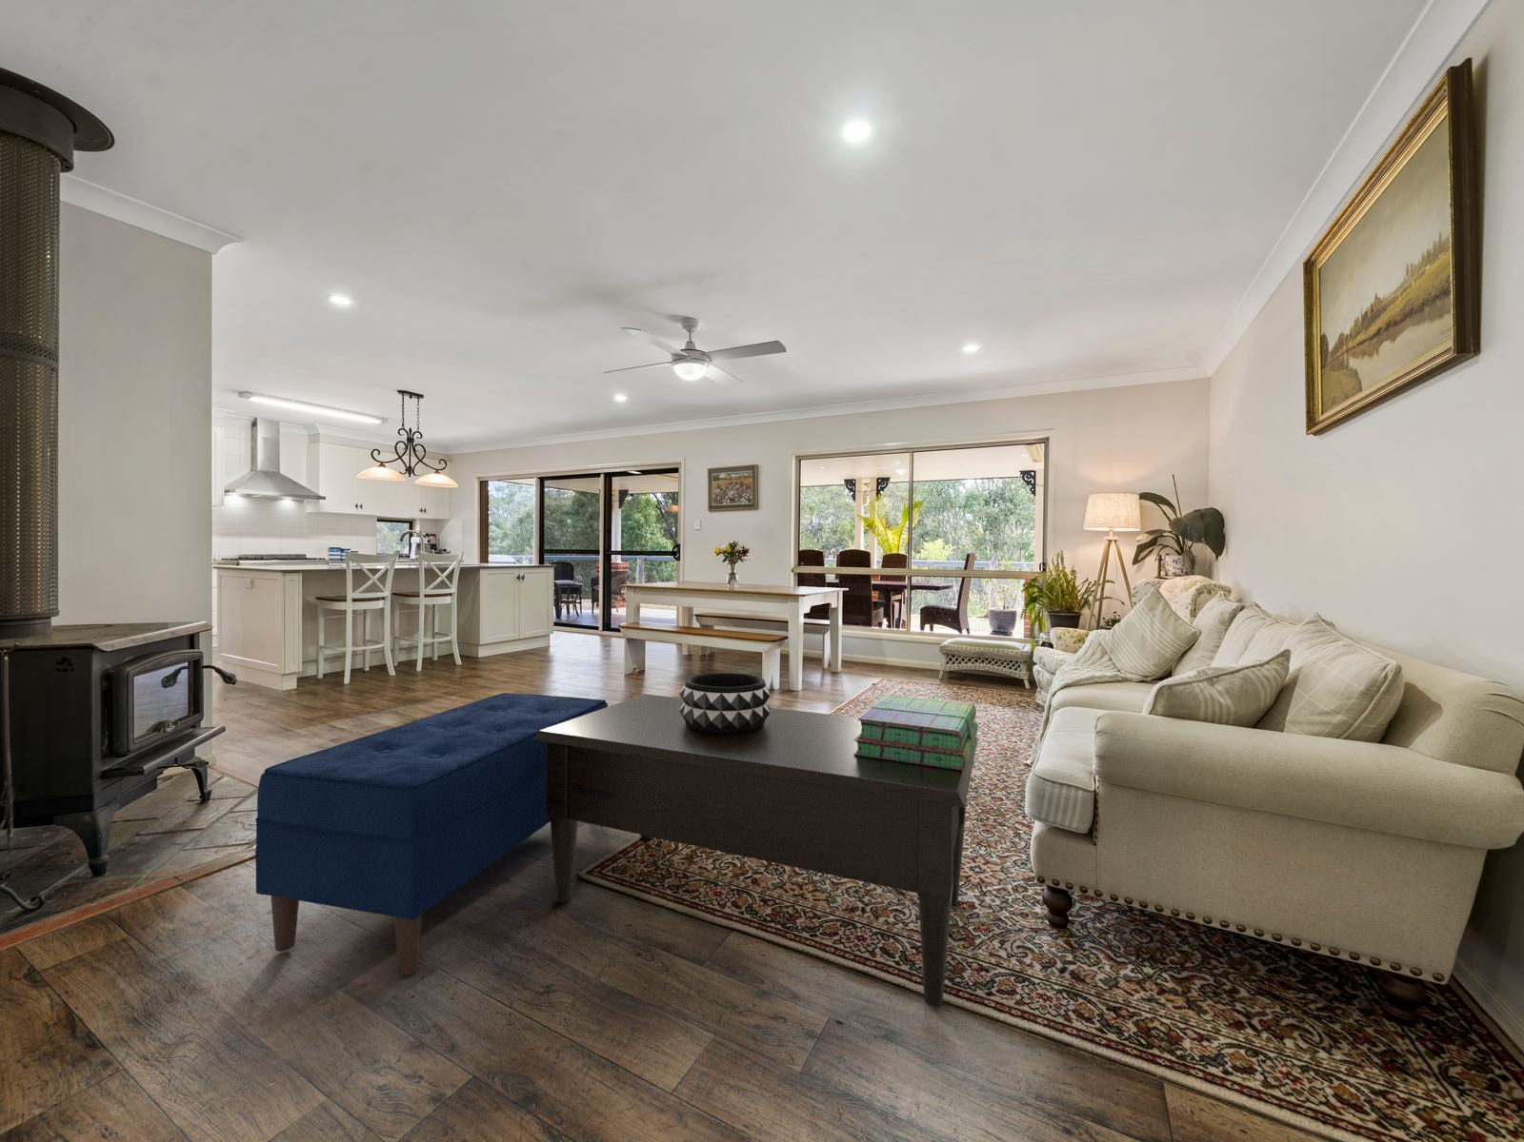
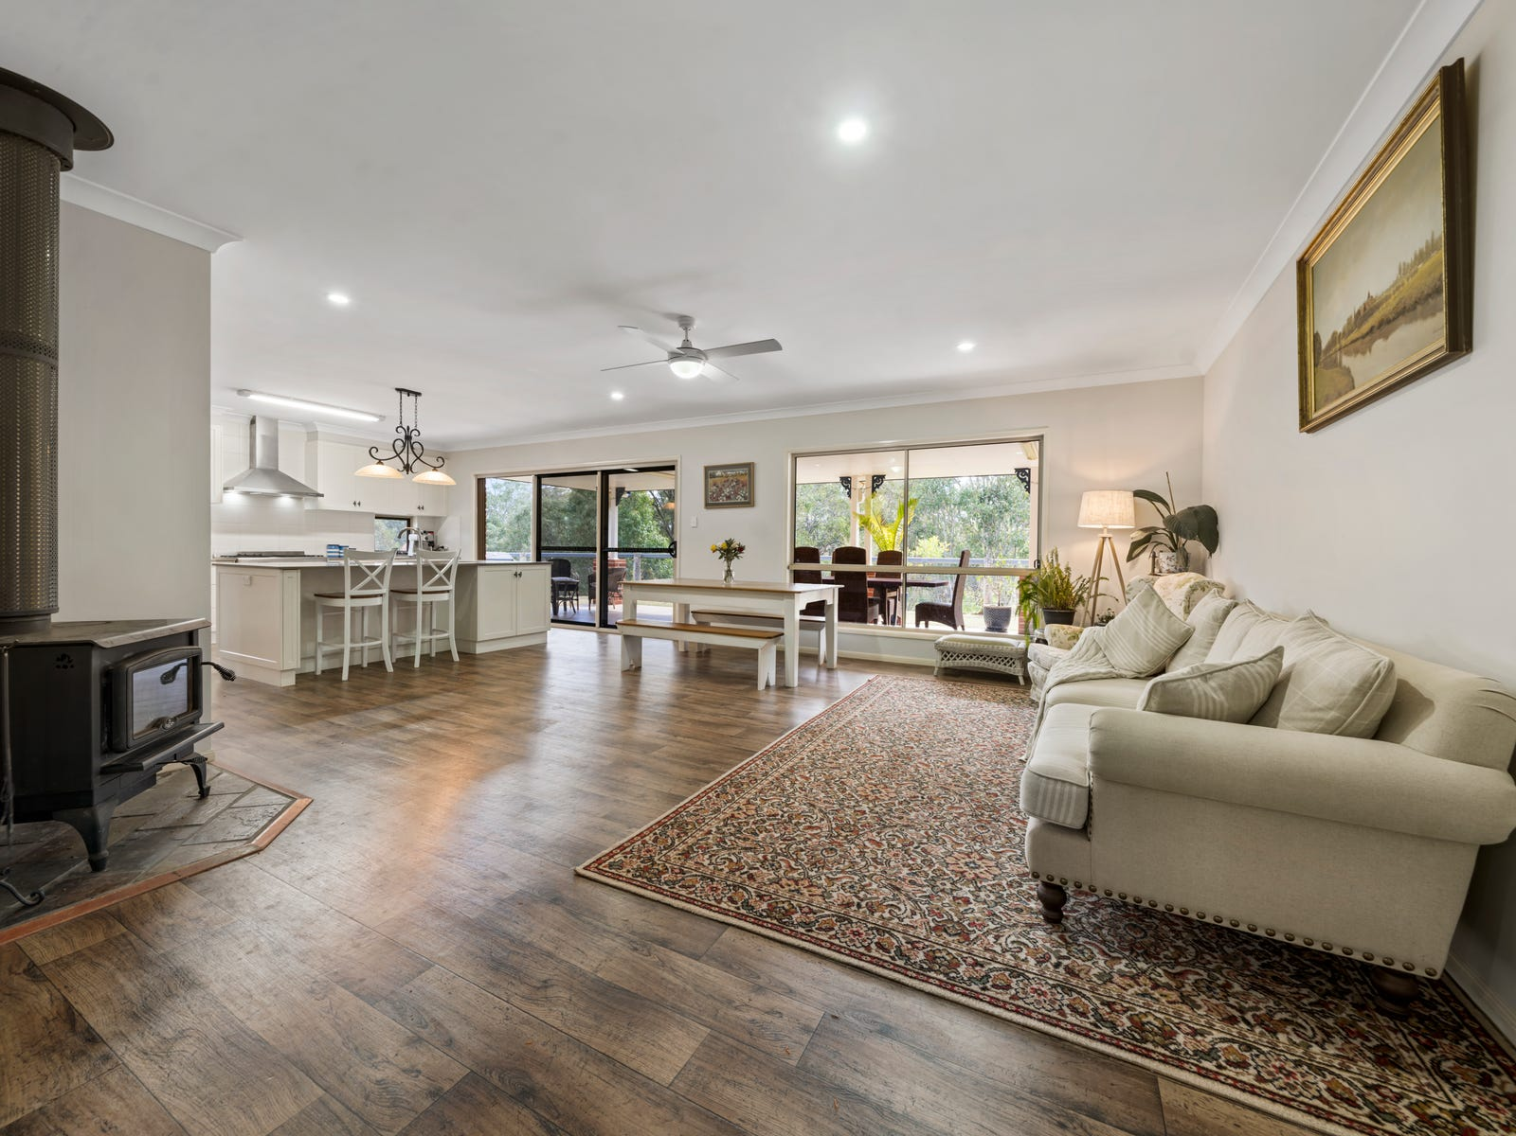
- decorative bowl [678,672,772,734]
- coffee table [533,693,978,1008]
- stack of books [853,693,979,770]
- bench [254,692,608,976]
